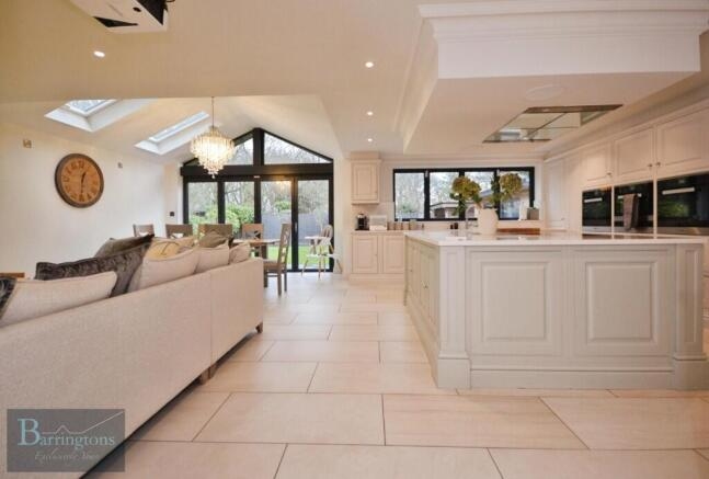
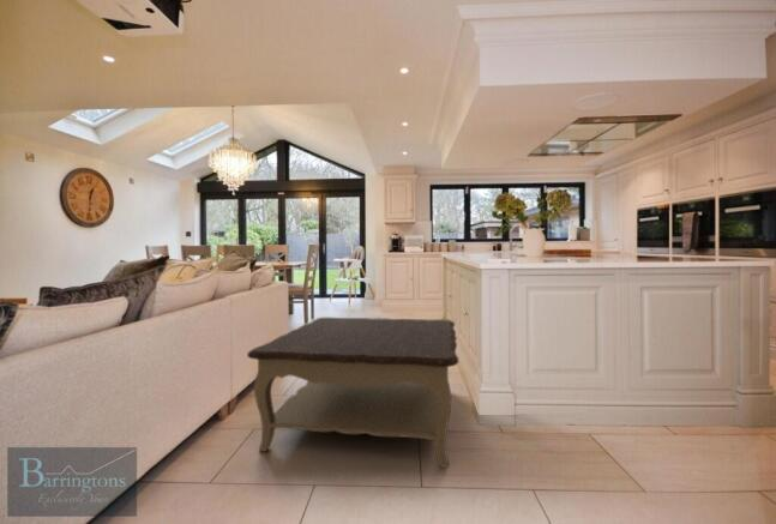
+ coffee table [246,317,459,469]
